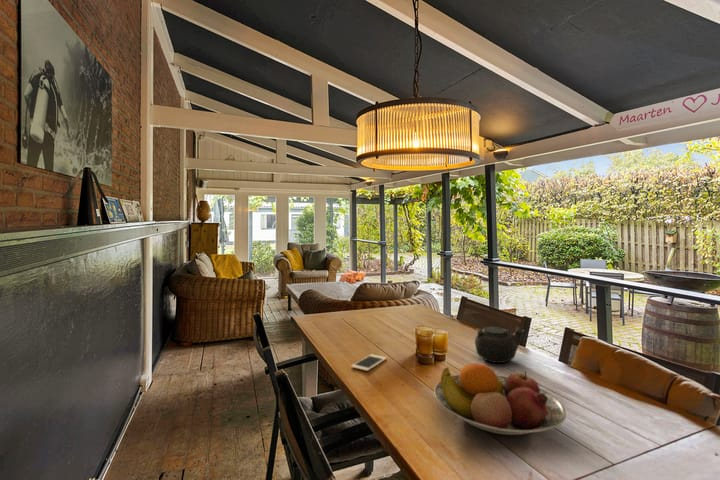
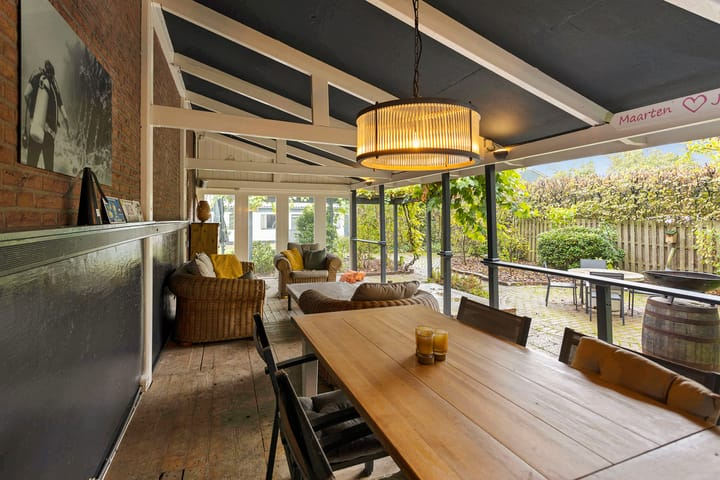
- fruit bowl [433,362,567,436]
- teapot [474,325,525,364]
- cell phone [350,353,387,372]
